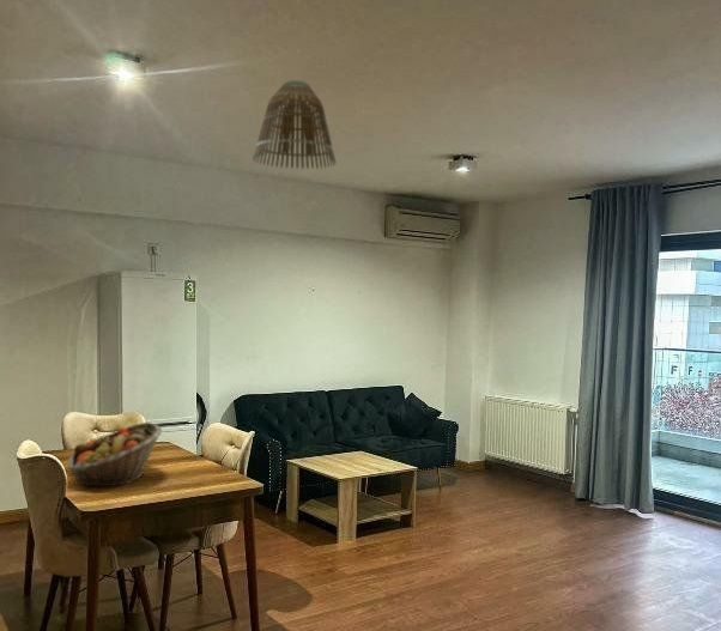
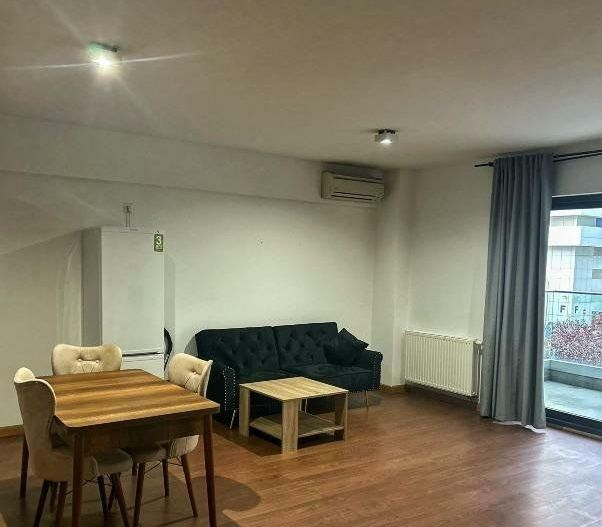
- lamp shade [252,79,338,170]
- fruit basket [66,421,164,487]
